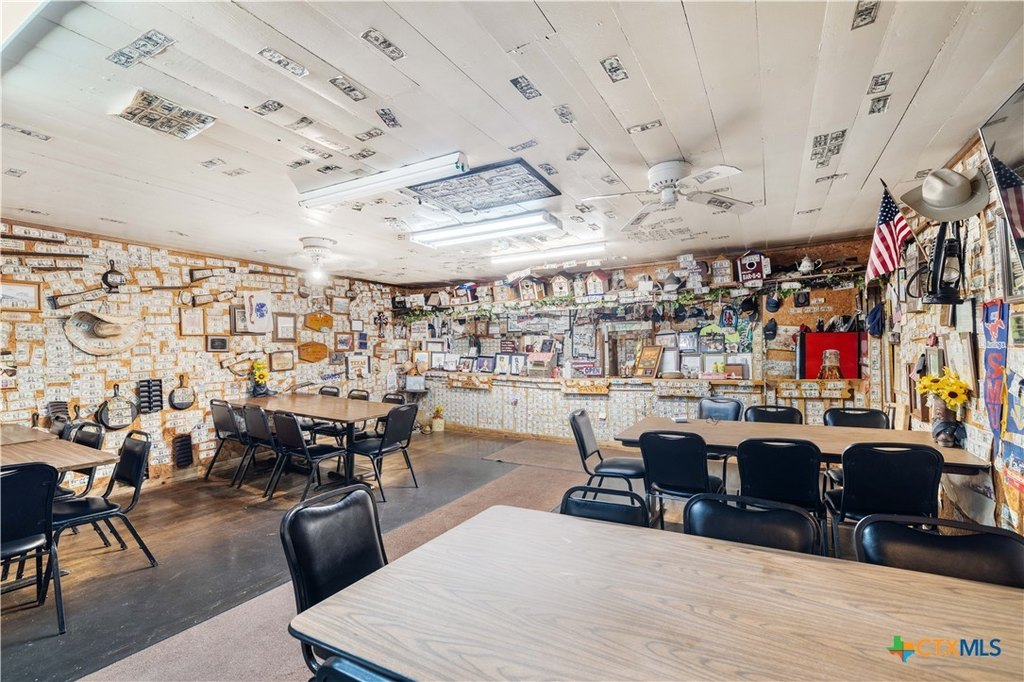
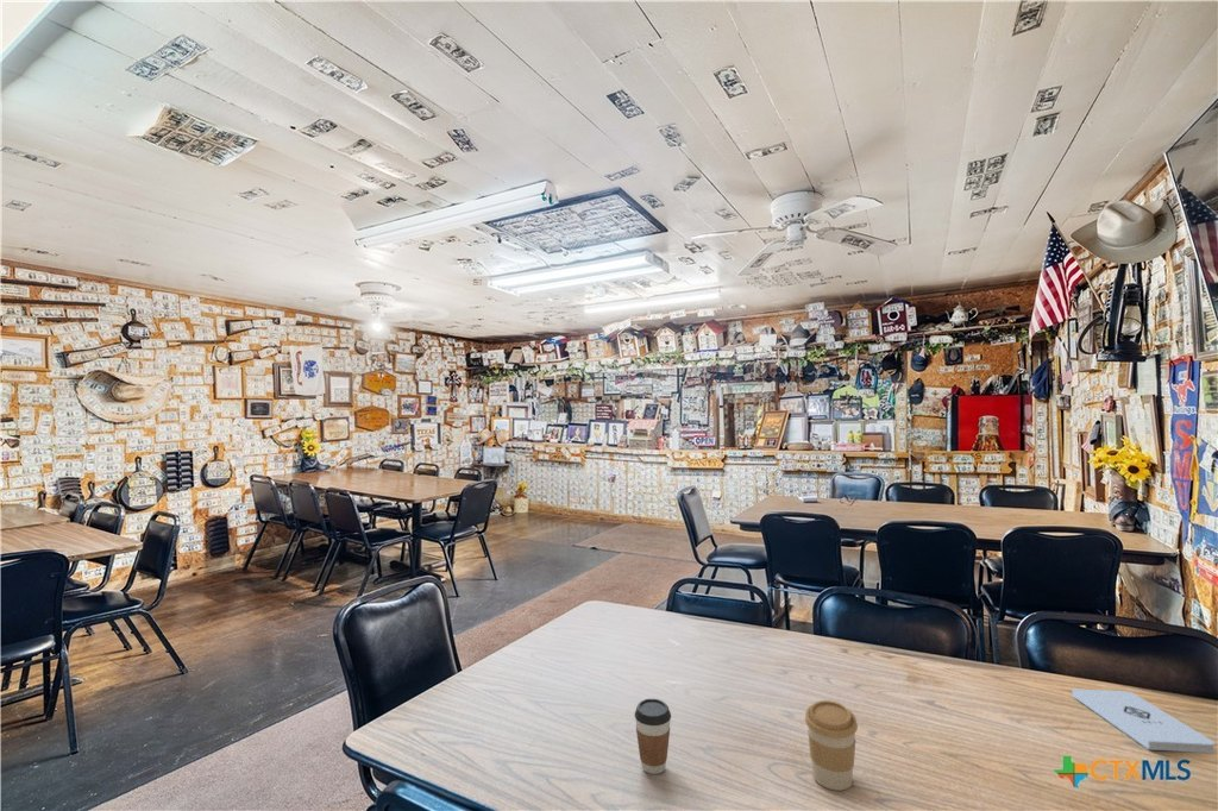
+ notepad [1071,687,1216,754]
+ coffee cup [634,698,672,775]
+ coffee cup [804,699,859,792]
